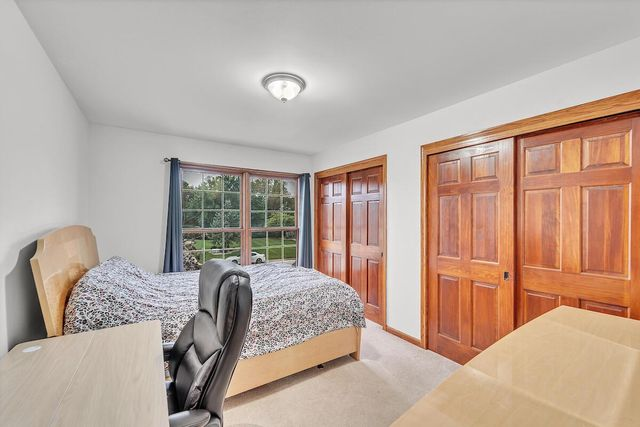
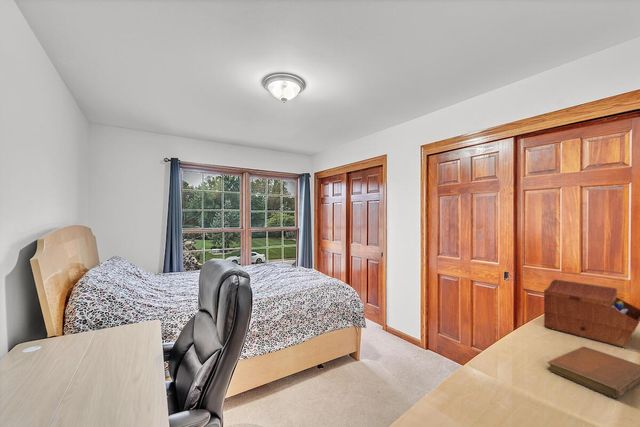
+ notebook [546,346,640,400]
+ sewing box [543,278,640,348]
